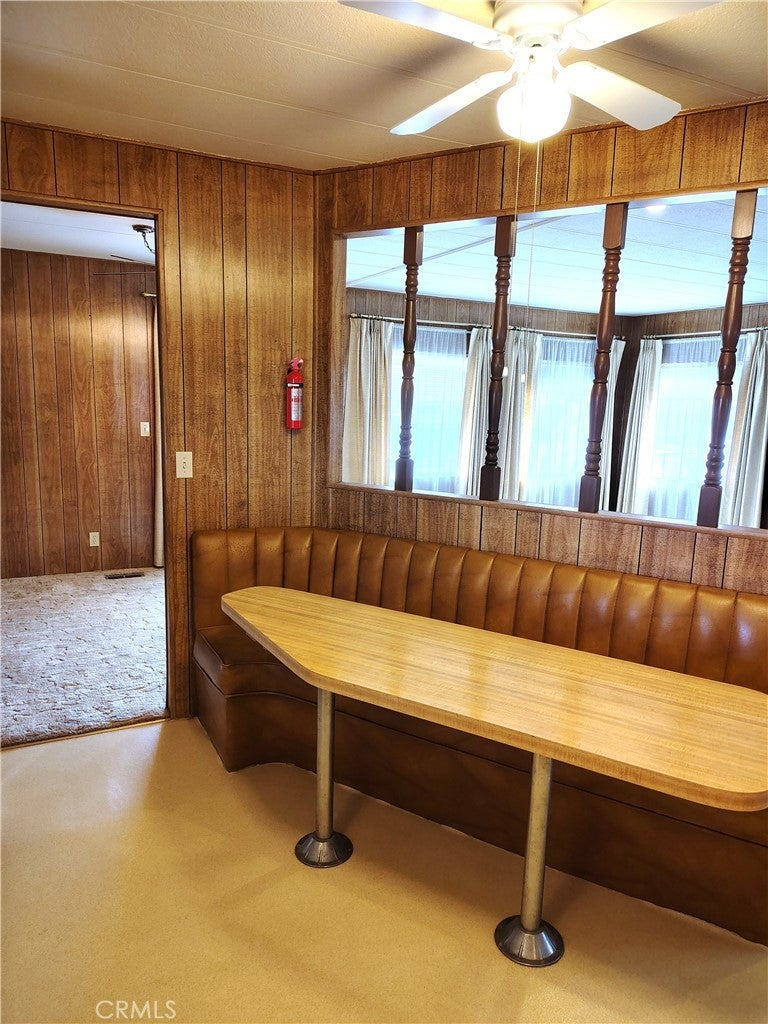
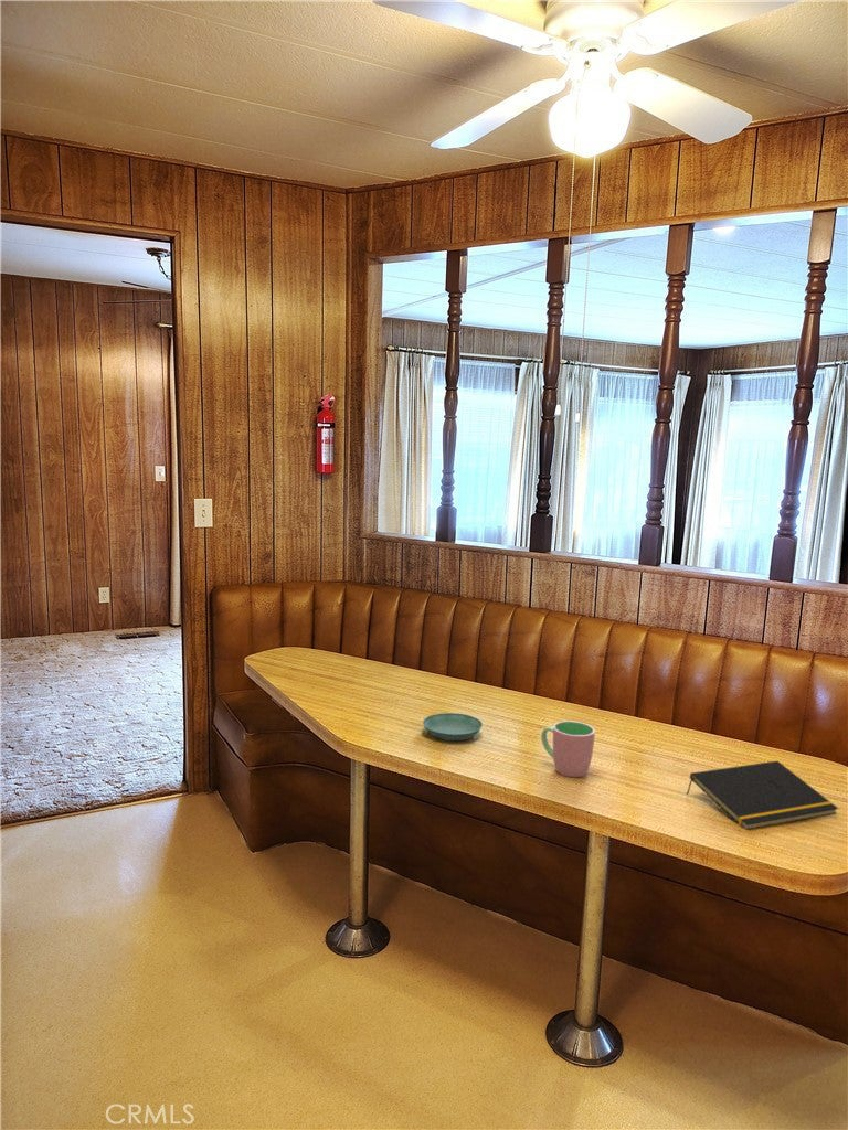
+ notepad [686,760,839,831]
+ saucer [422,712,484,742]
+ cup [540,719,596,778]
